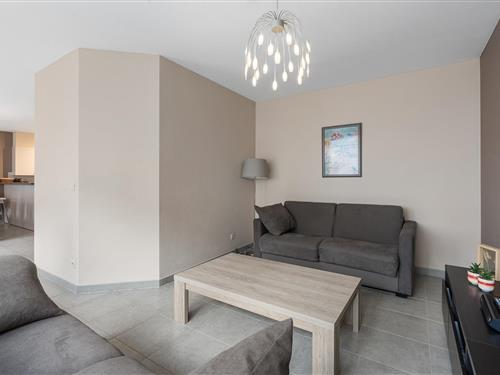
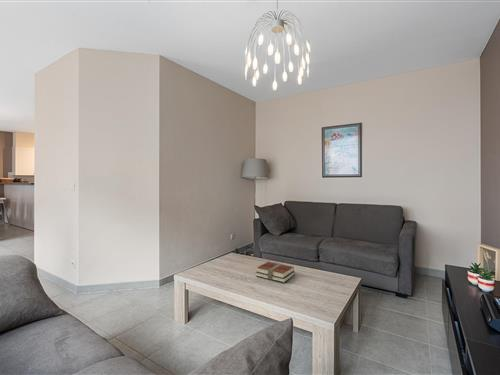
+ books [255,261,296,283]
